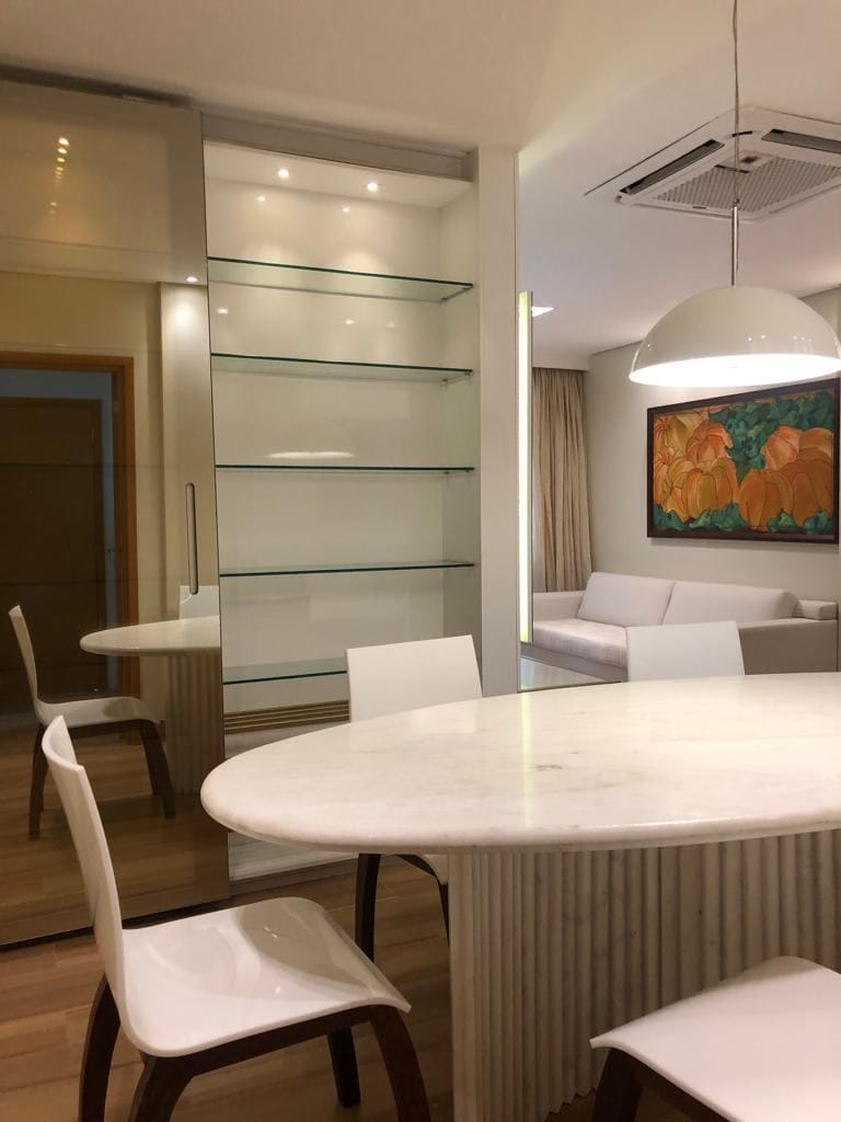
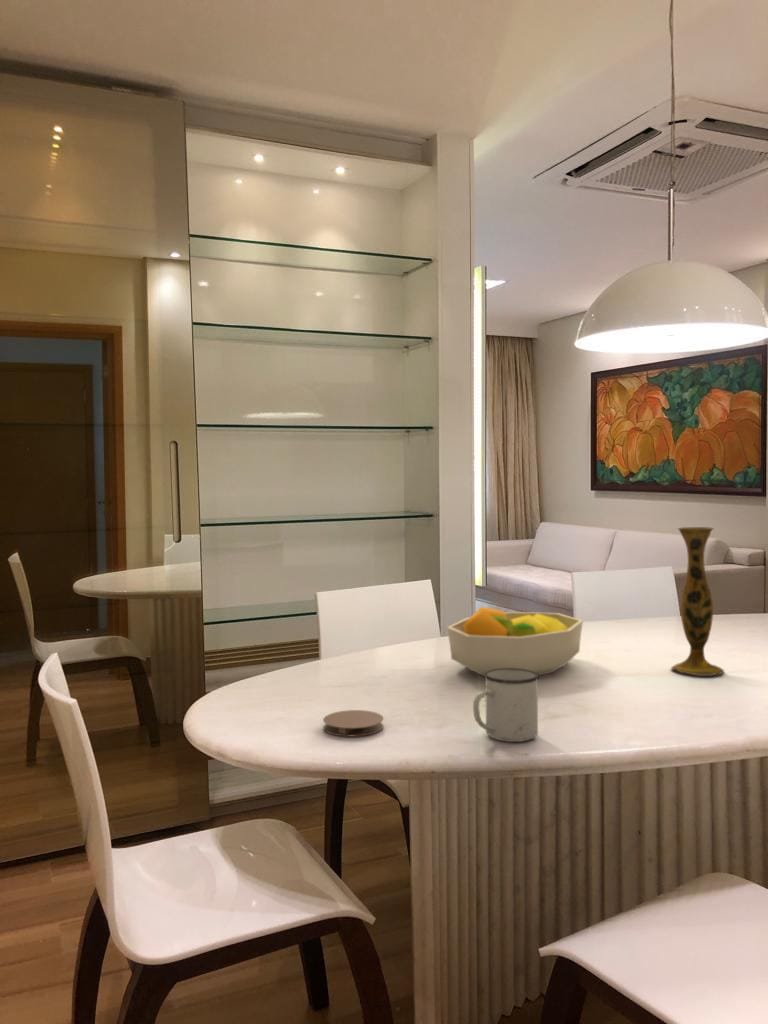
+ fruit bowl [446,606,584,678]
+ vase [670,526,725,676]
+ mug [472,668,539,743]
+ coaster [322,709,385,738]
